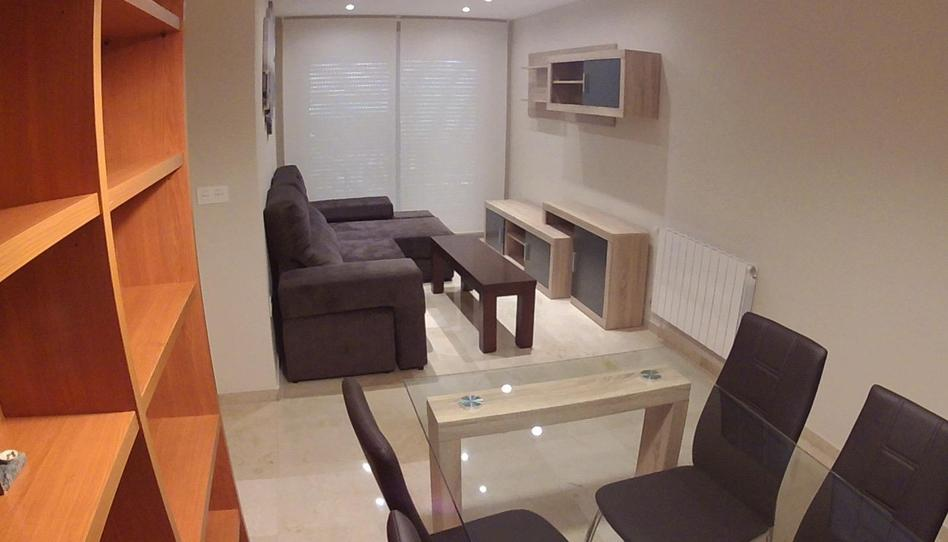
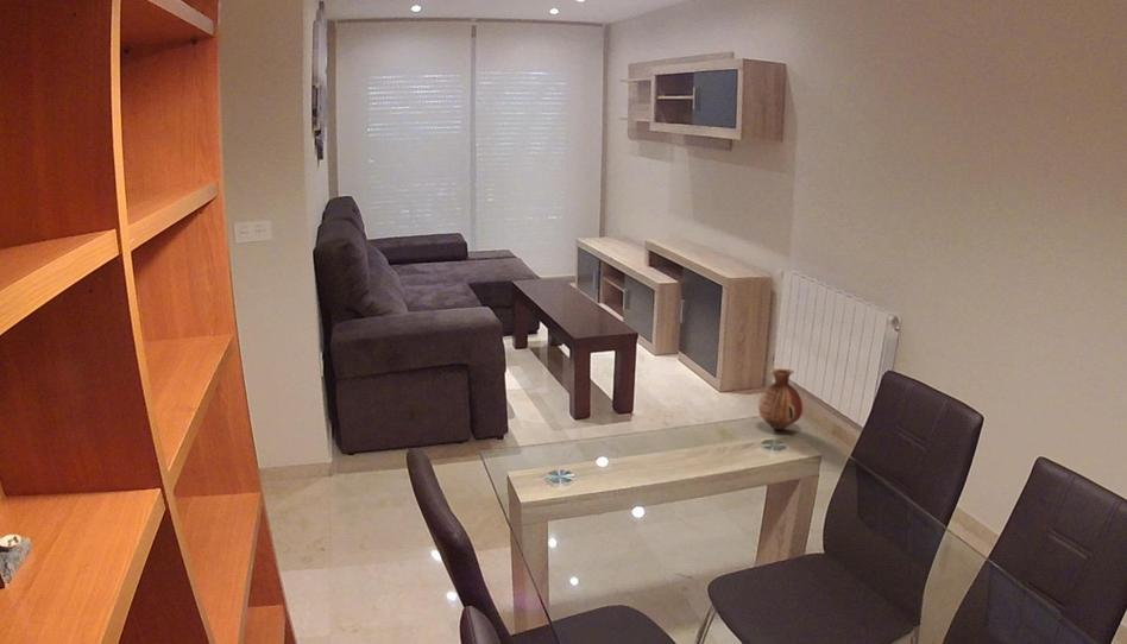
+ vase [757,368,804,431]
